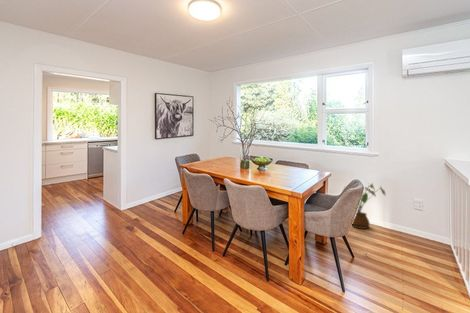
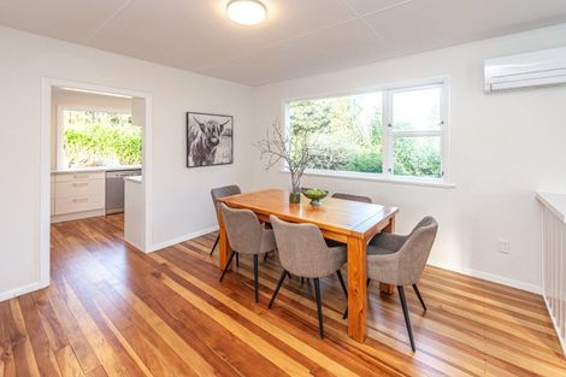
- house plant [342,182,386,230]
